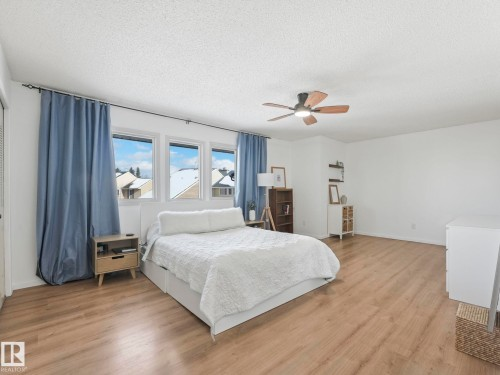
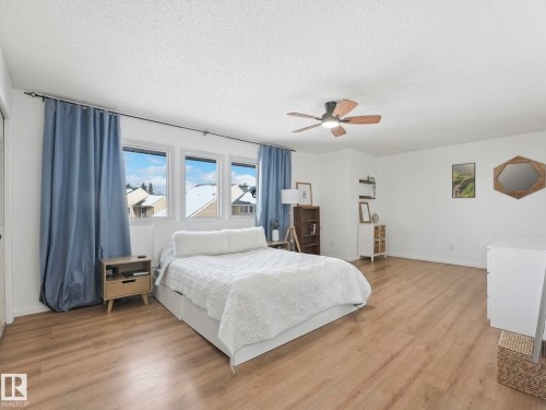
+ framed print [451,162,476,199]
+ home mirror [492,154,546,201]
